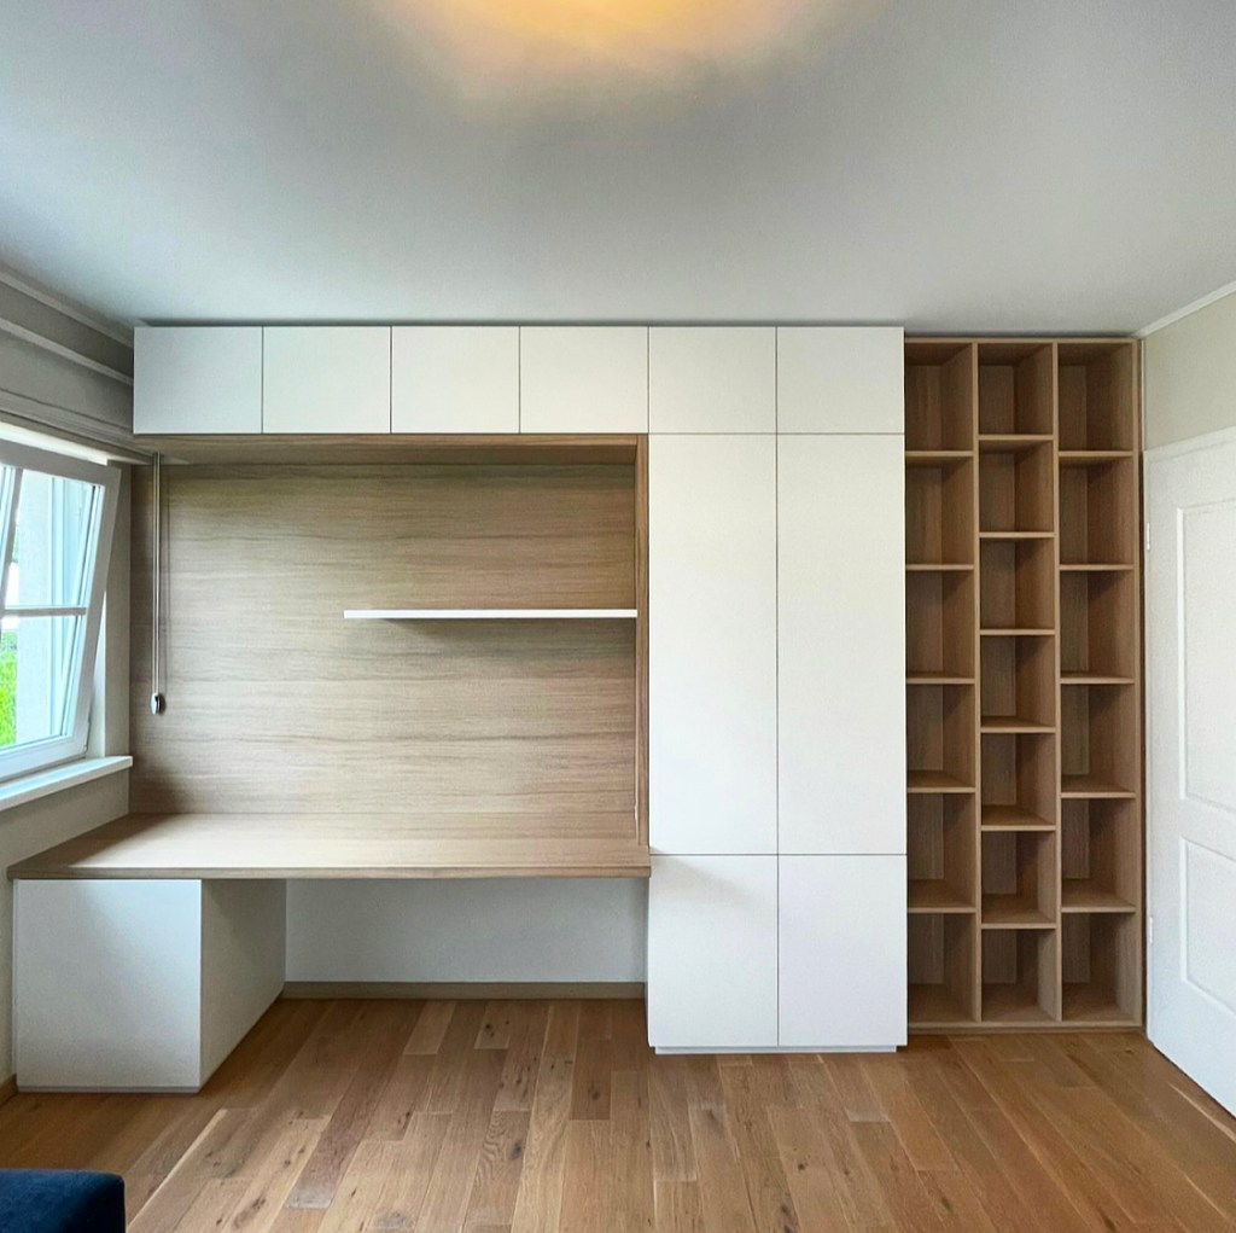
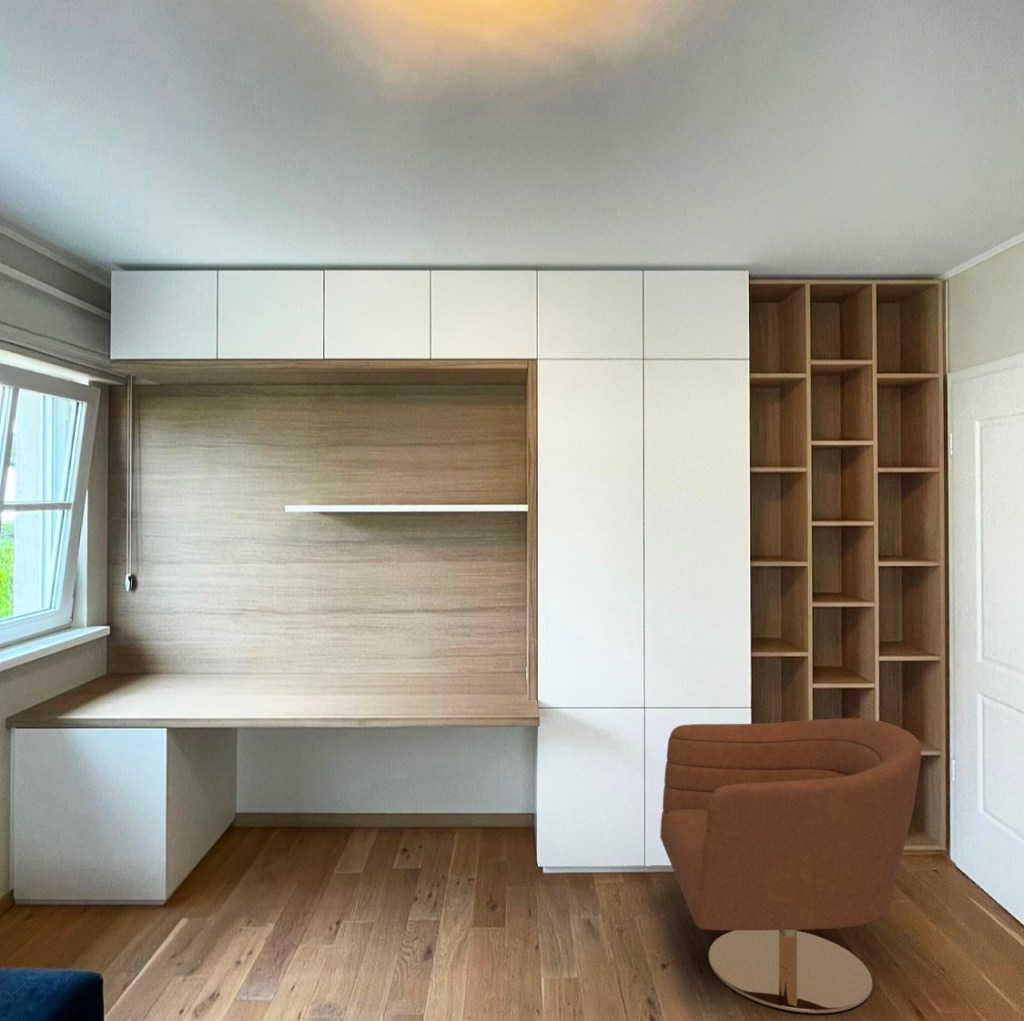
+ armchair [659,717,922,1014]
